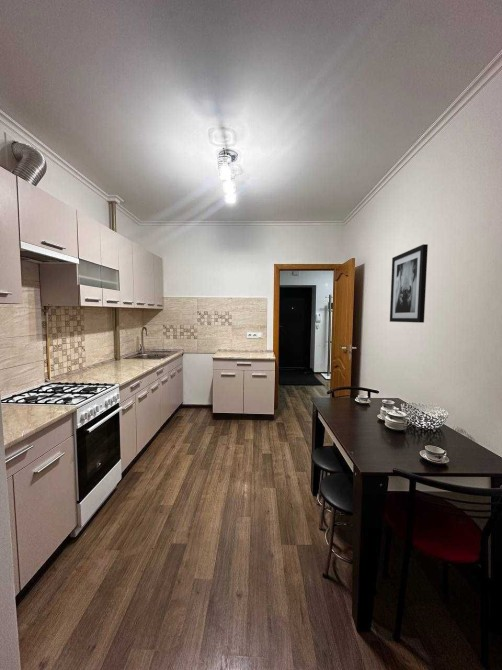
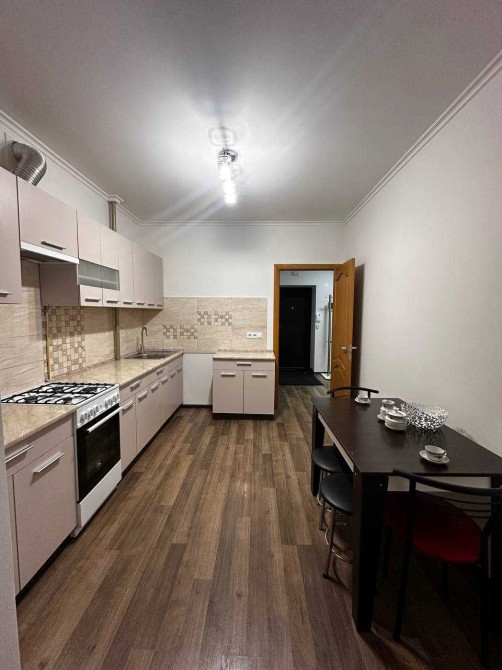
- wall art [389,243,429,324]
